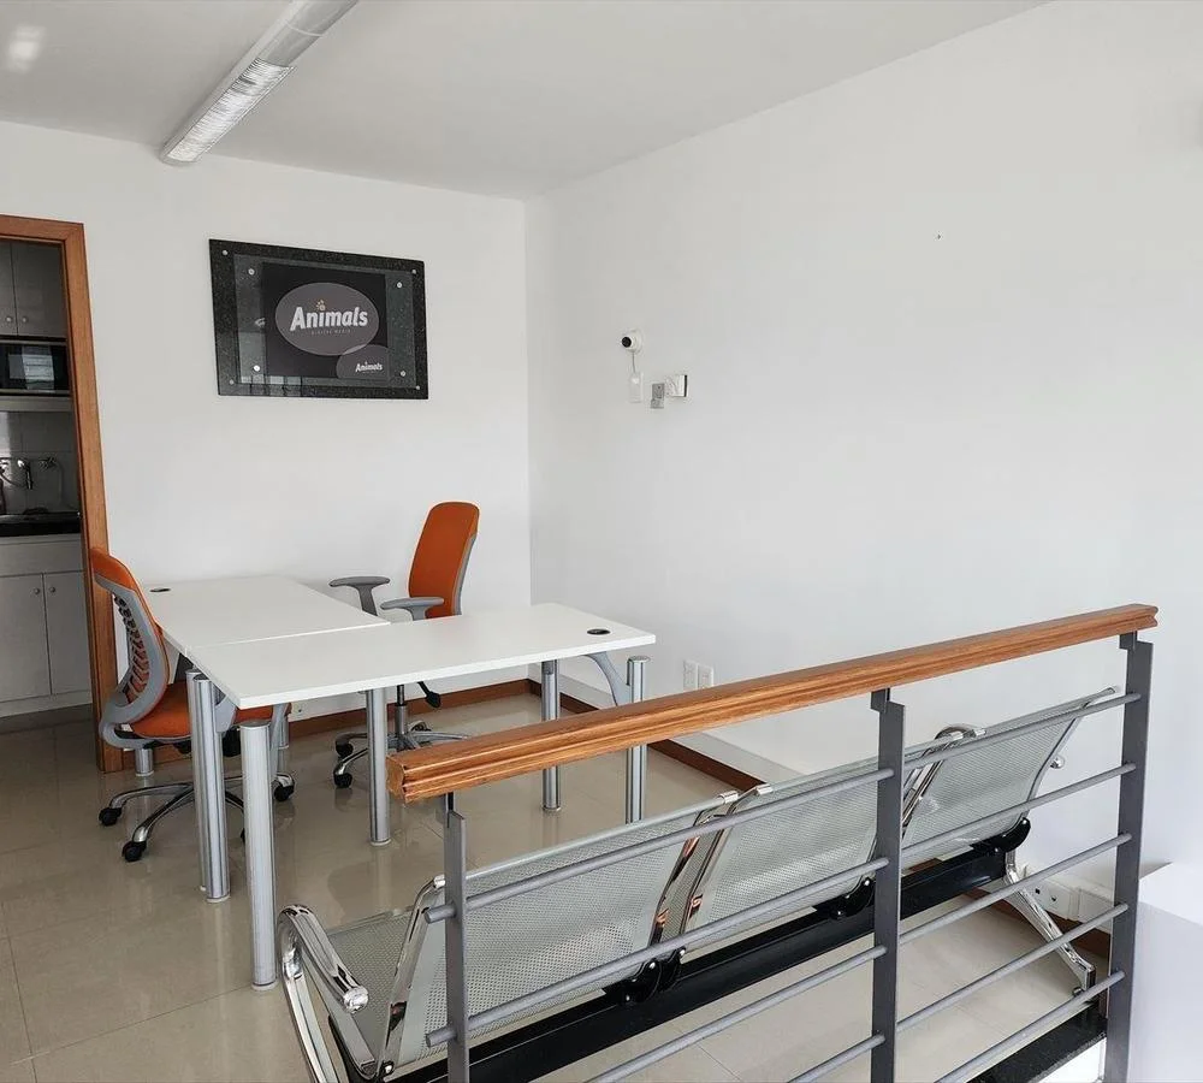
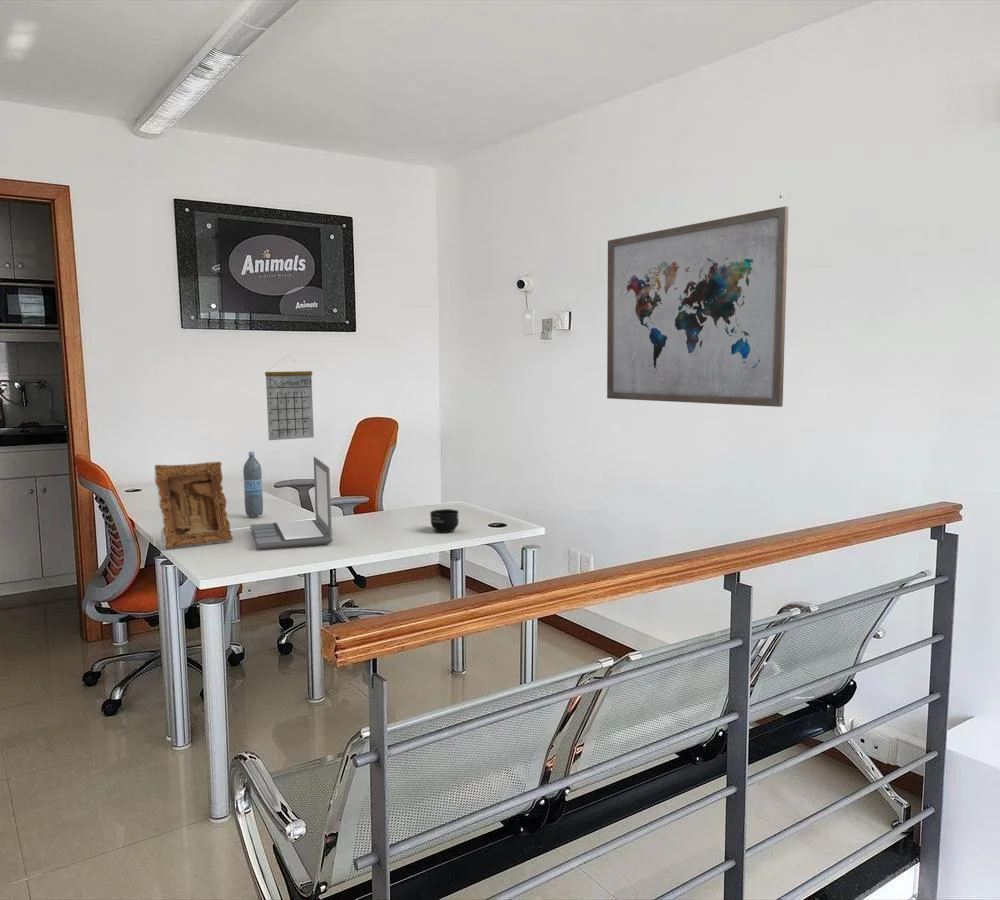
+ calendar [264,355,315,441]
+ mug [429,508,460,534]
+ picture frame [154,460,234,551]
+ laptop [250,456,333,551]
+ wall art [606,205,789,408]
+ water bottle [242,451,264,517]
